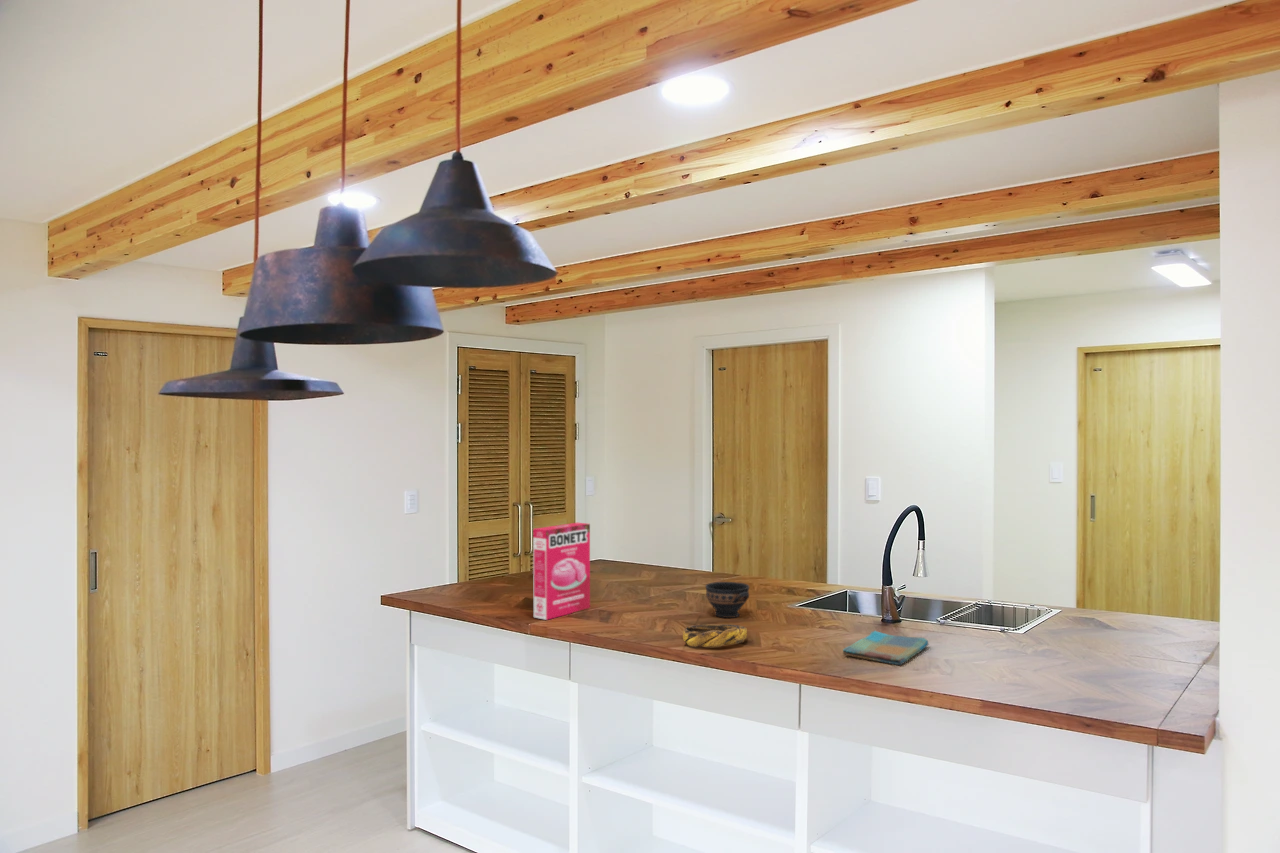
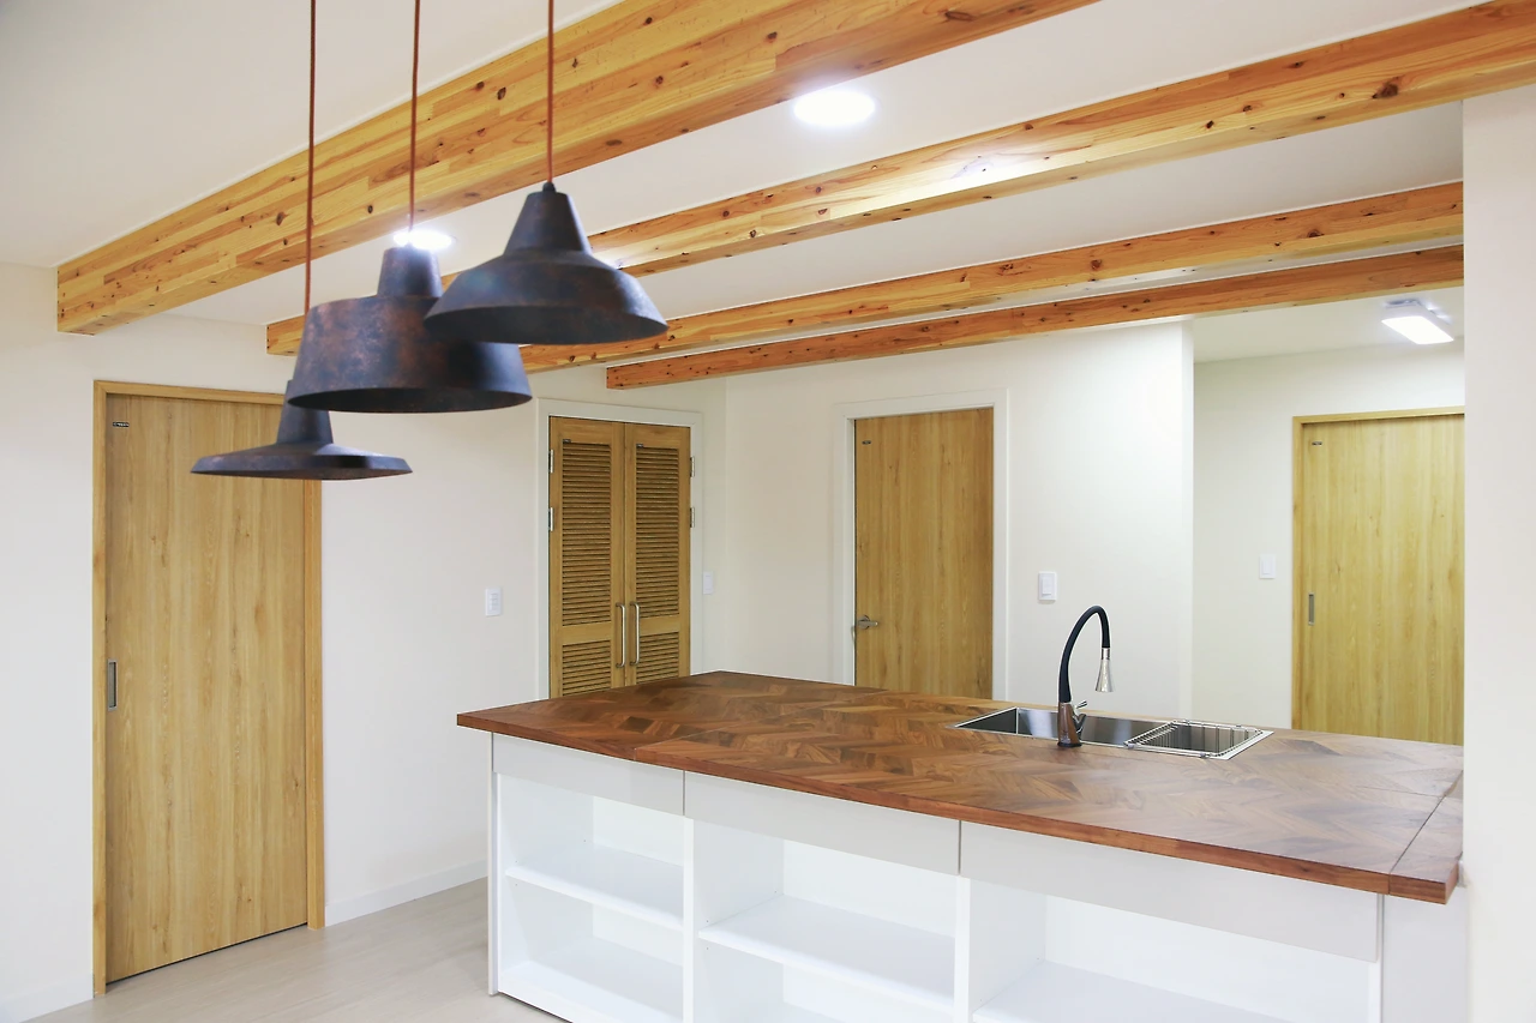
- dish towel [842,630,929,666]
- bowl [704,581,750,619]
- cereal box [532,522,591,621]
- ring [682,623,748,649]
